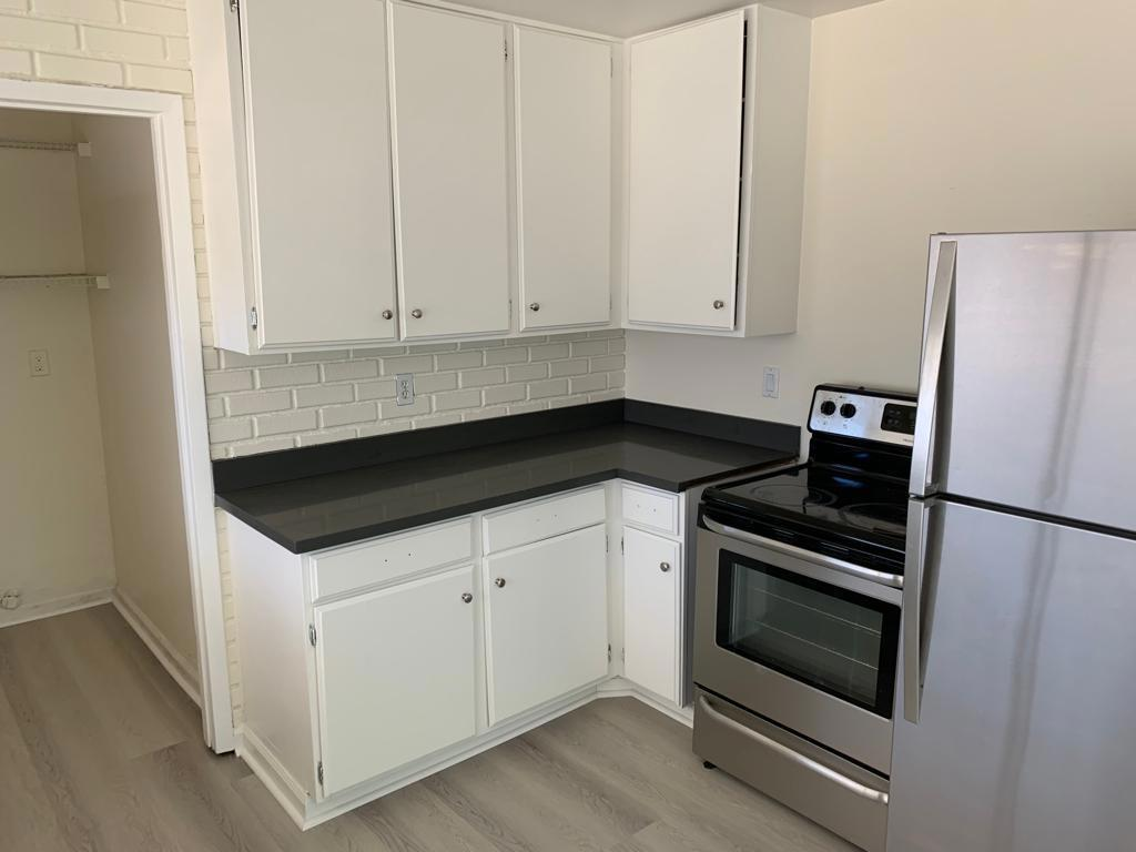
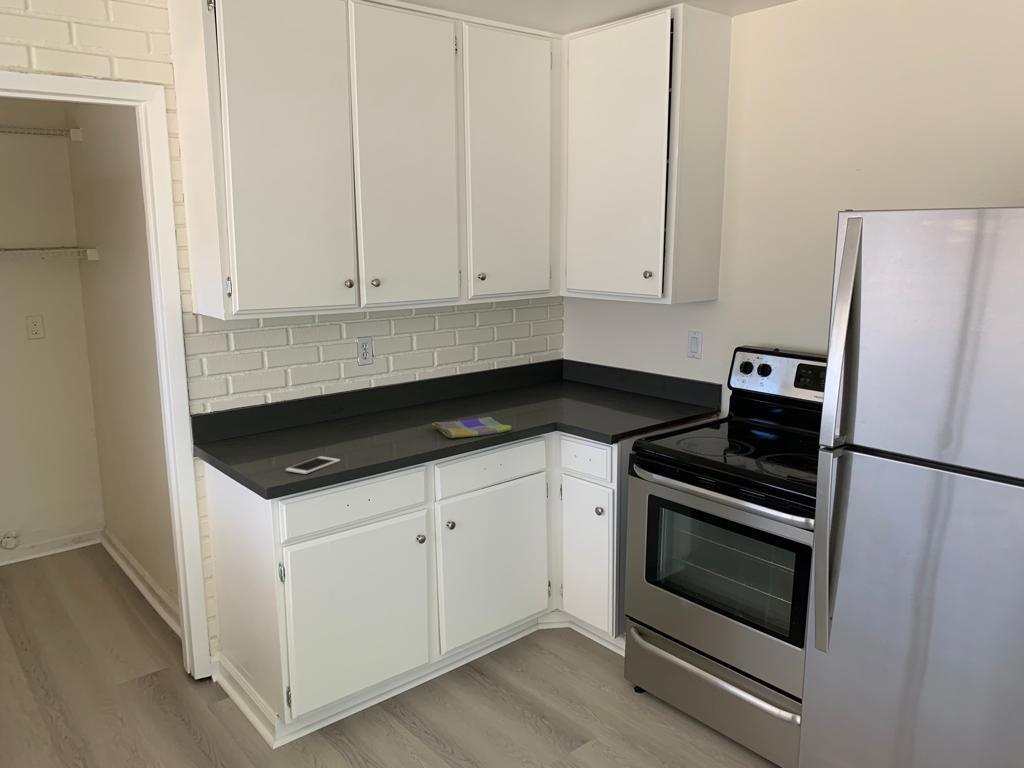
+ cell phone [285,455,341,475]
+ dish towel [431,416,512,439]
